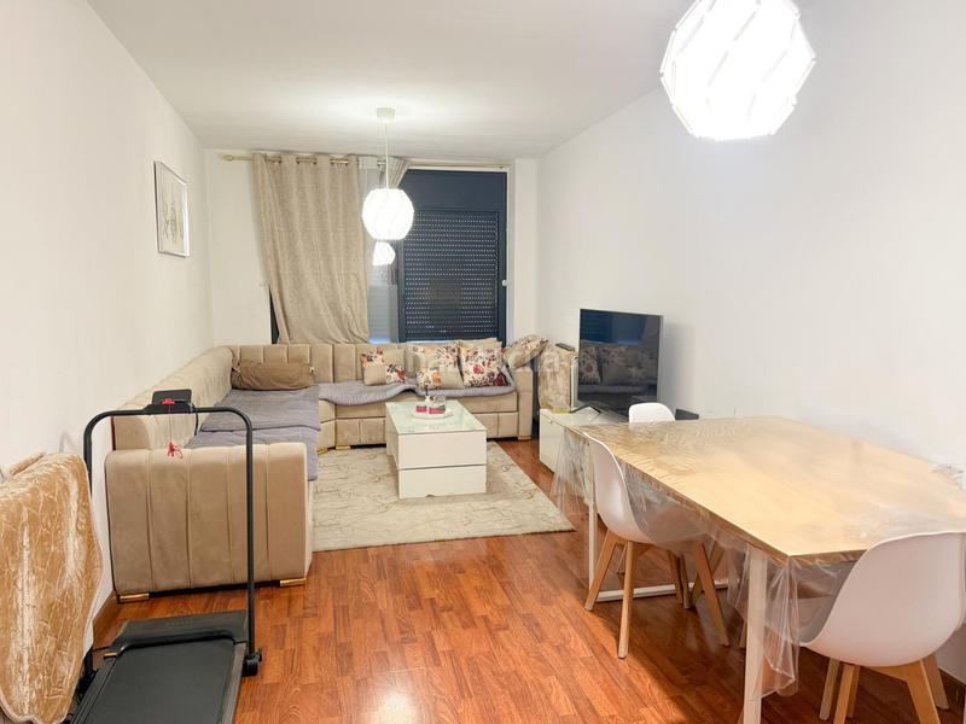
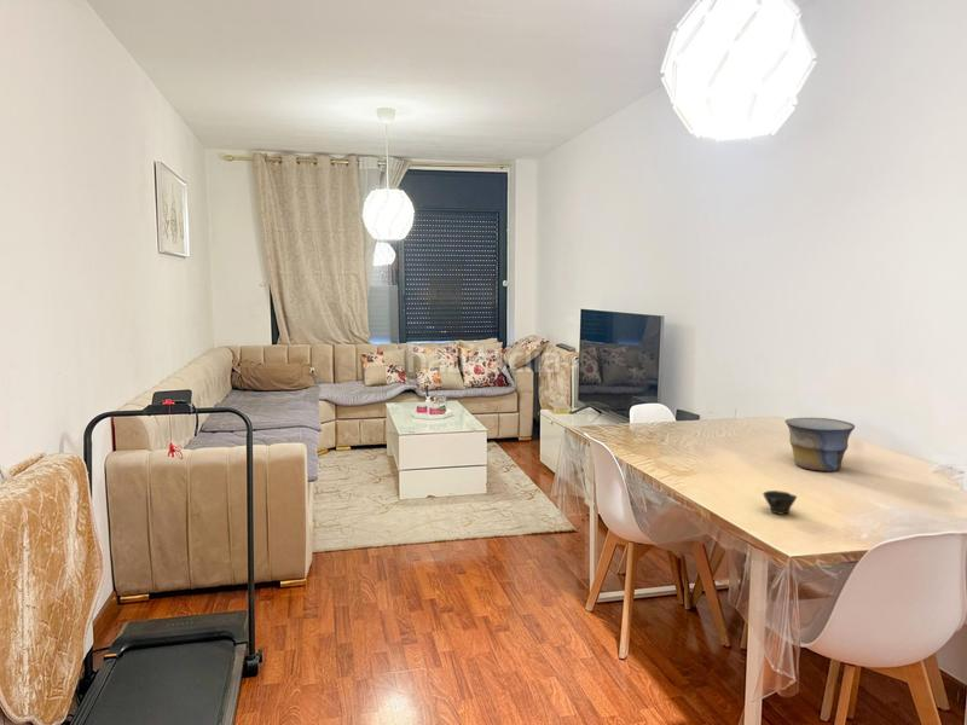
+ bowl [784,417,856,472]
+ cup [762,489,798,516]
